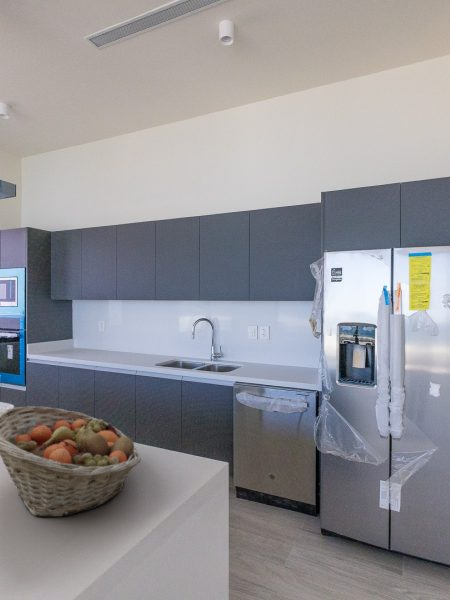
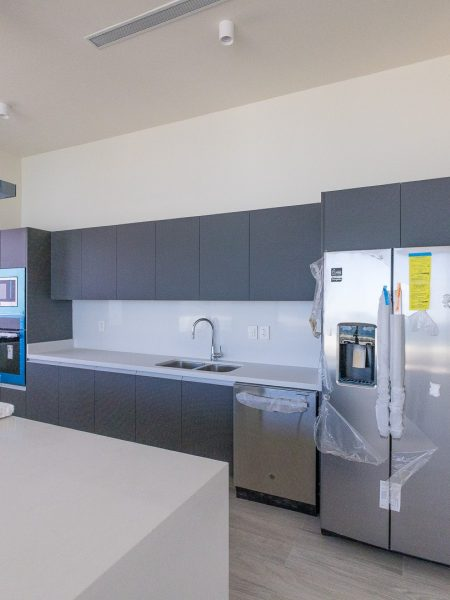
- fruit basket [0,405,142,518]
